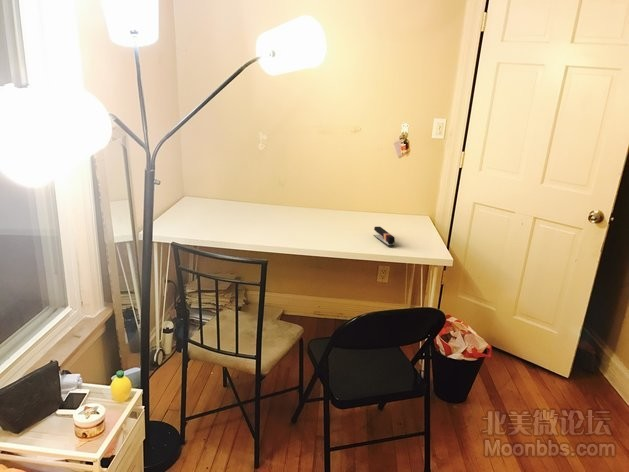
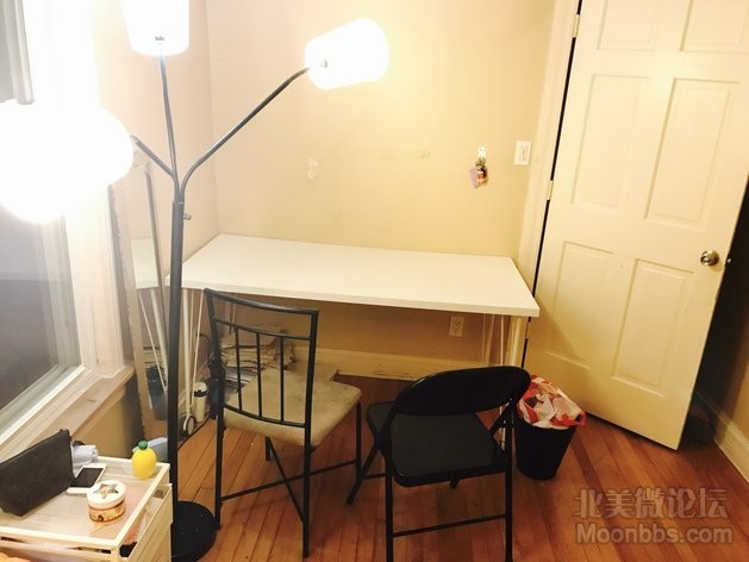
- stapler [373,226,396,247]
